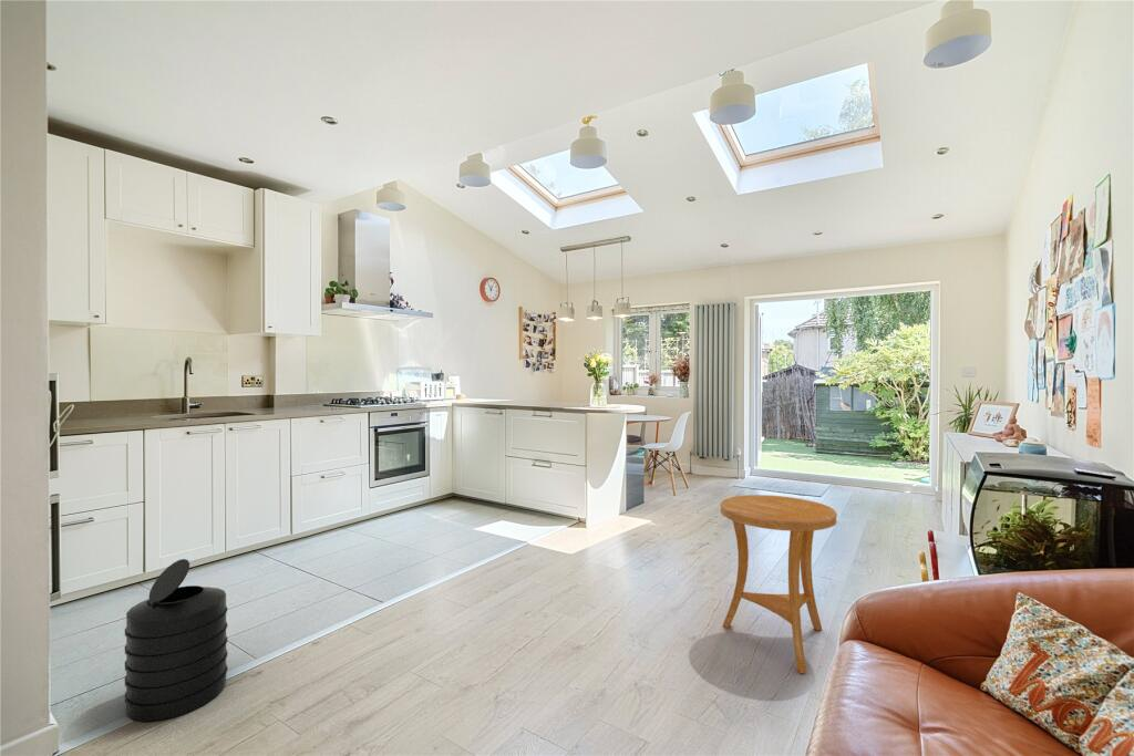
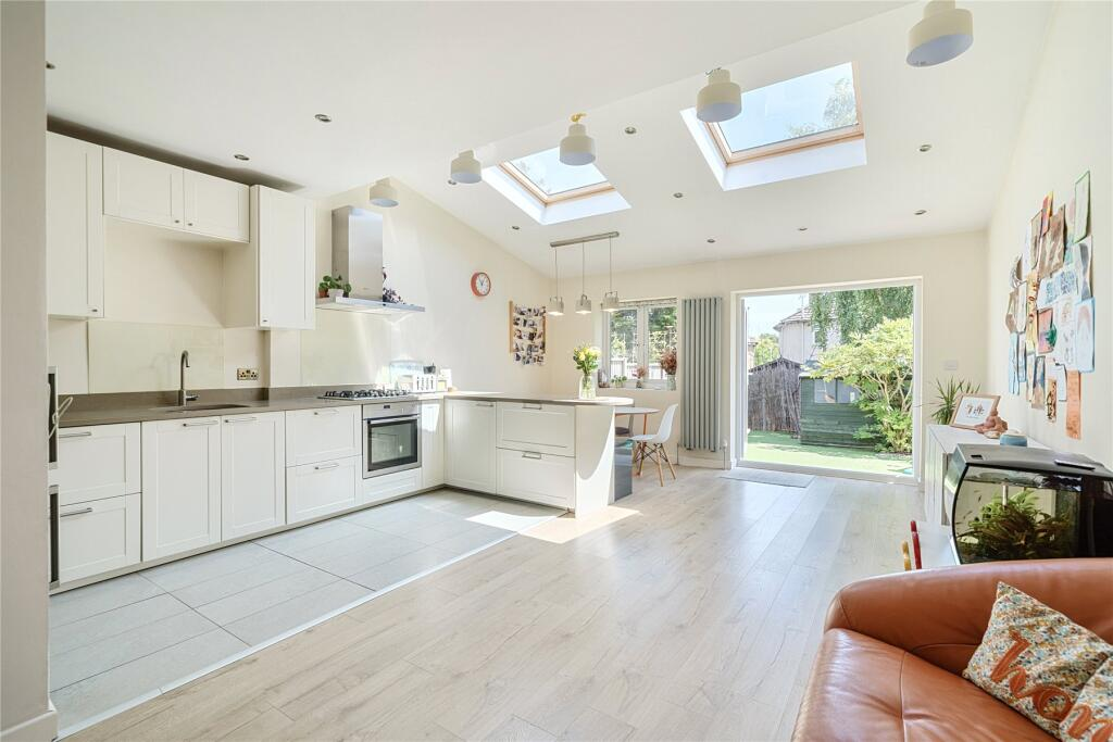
- trash can [124,558,229,723]
- side table [719,494,838,674]
